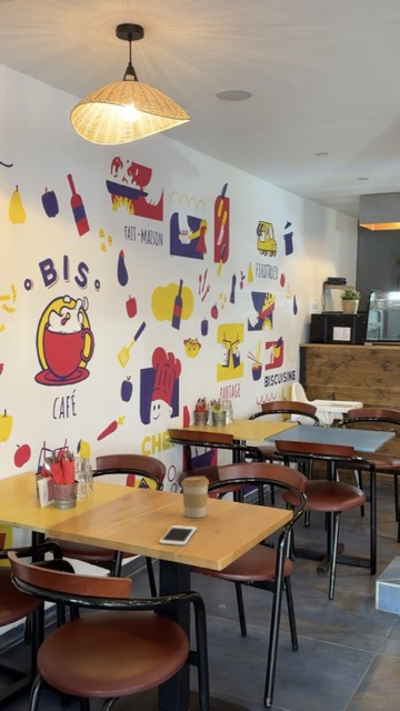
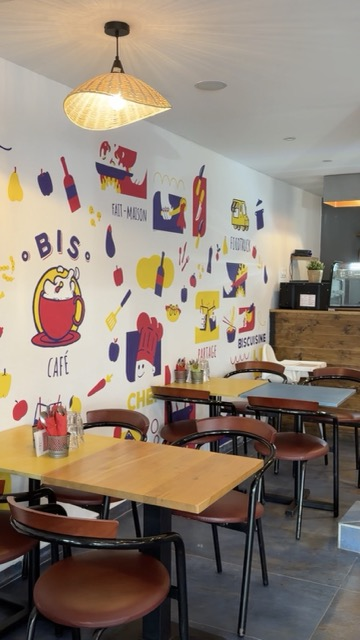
- cell phone [158,524,198,547]
- coffee cup [180,475,210,519]
